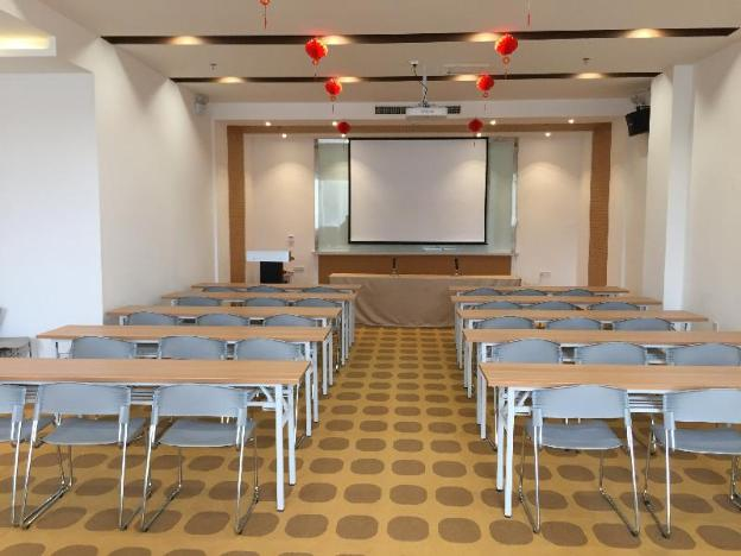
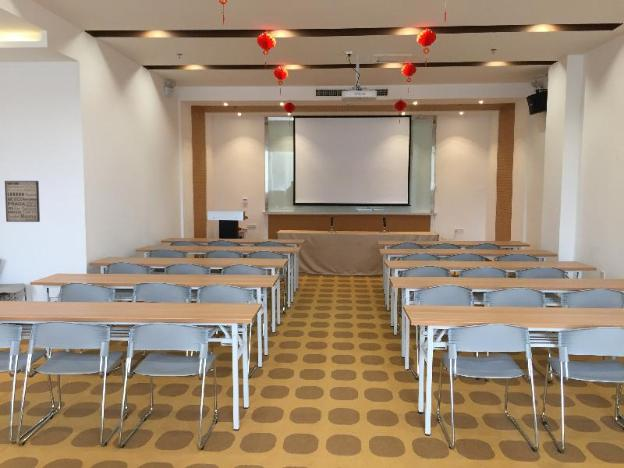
+ wall art [4,180,41,223]
